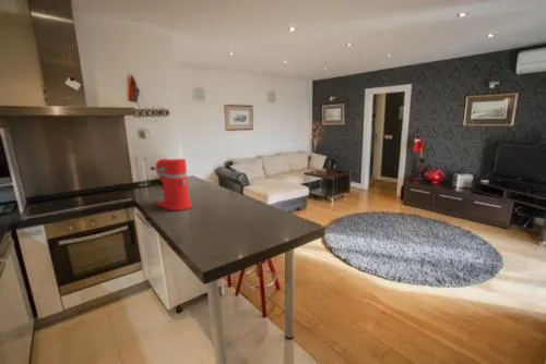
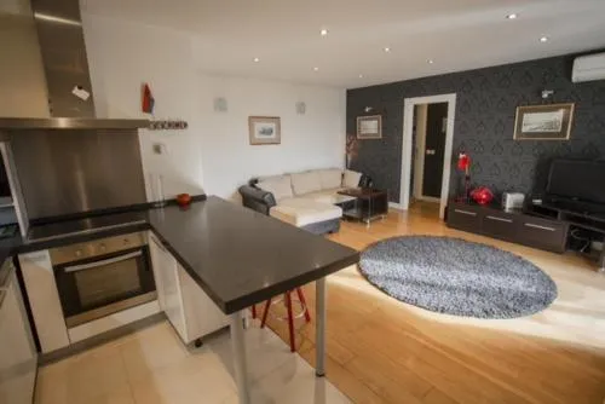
- coffee maker [150,158,193,211]
